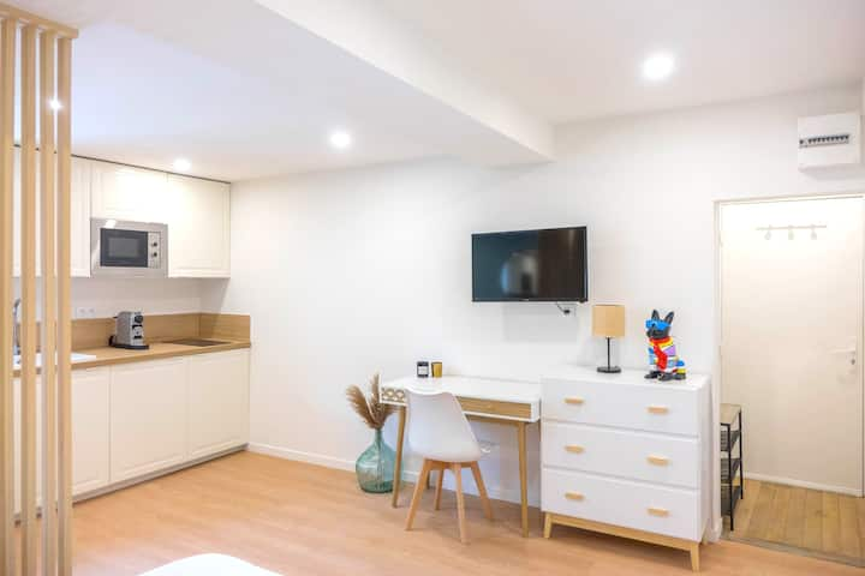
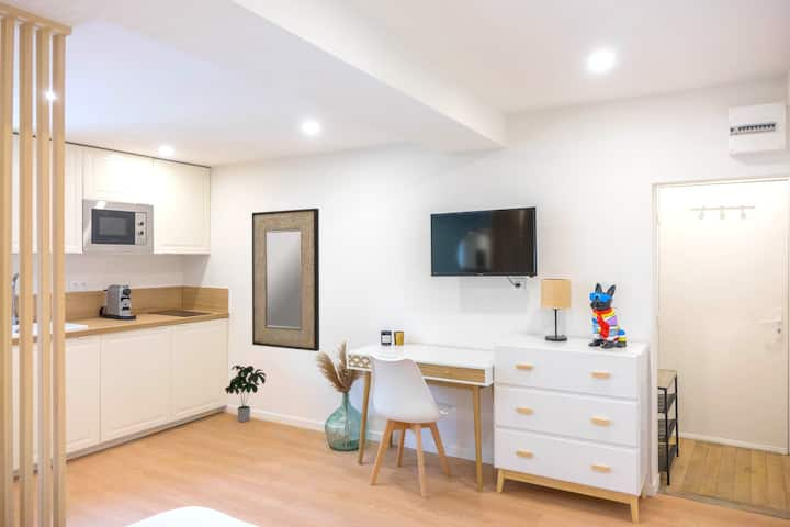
+ potted plant [224,365,267,423]
+ home mirror [251,208,320,352]
